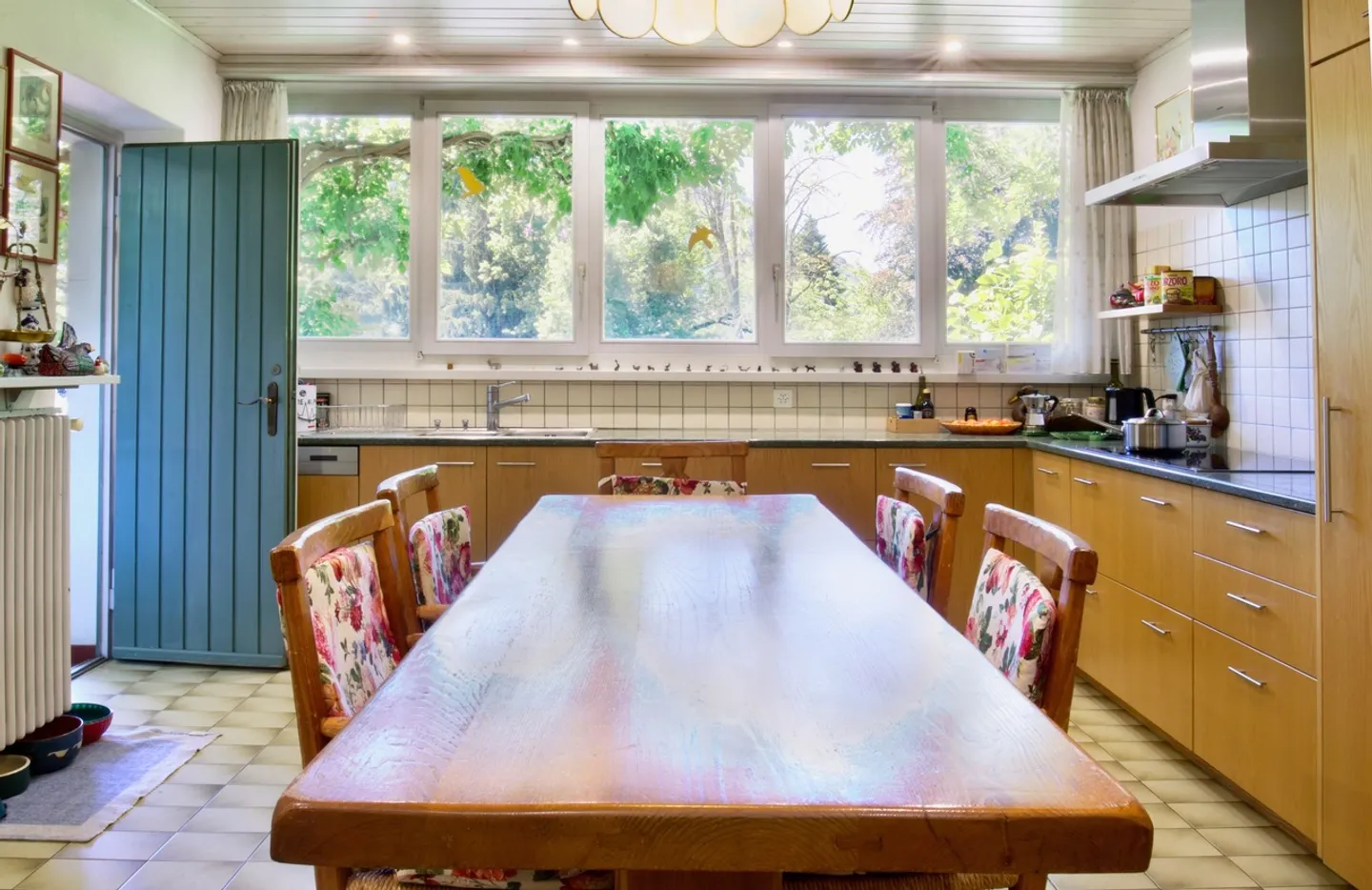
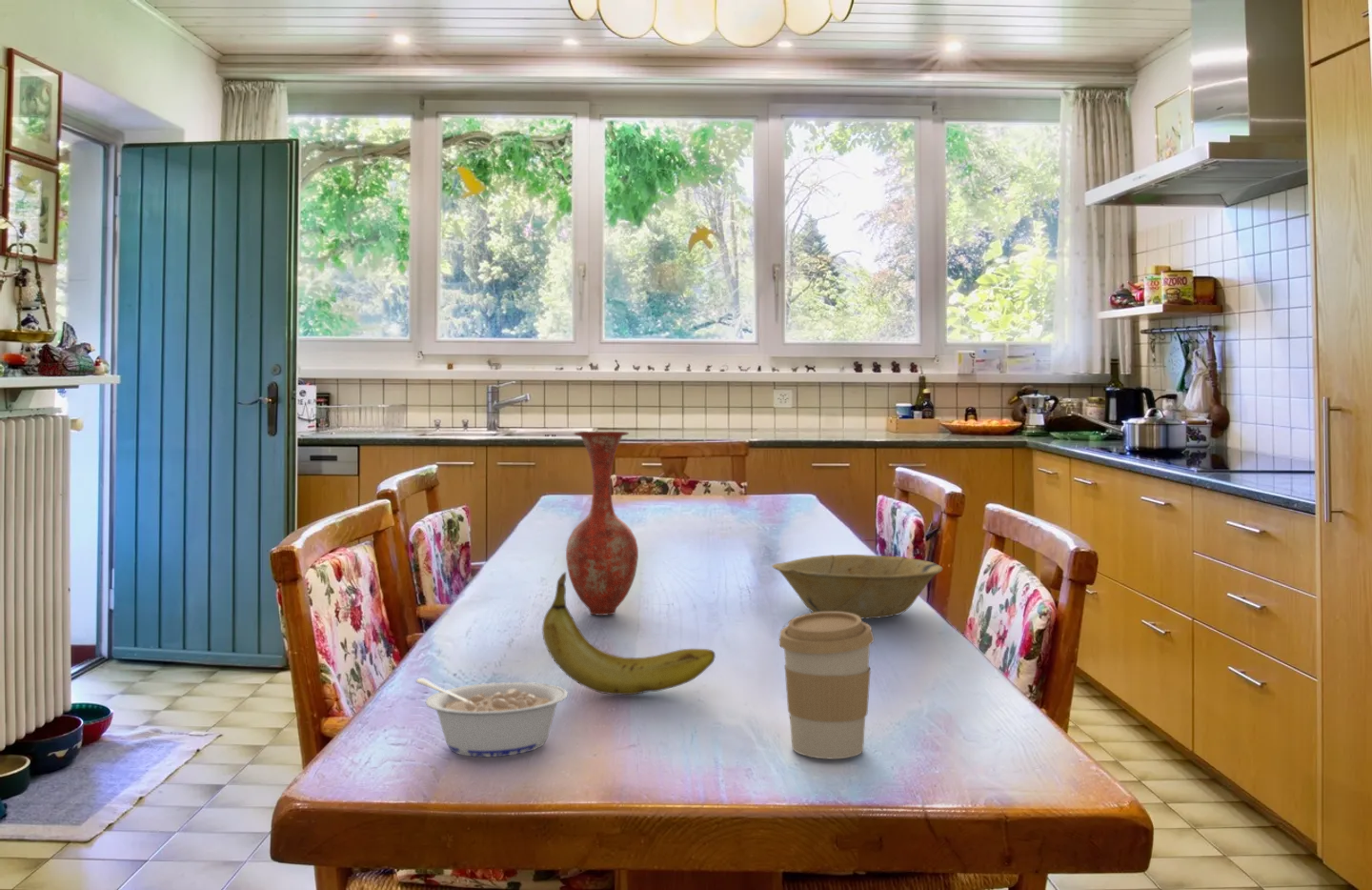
+ coffee cup [778,612,875,759]
+ fruit [541,571,716,696]
+ vase [565,431,639,617]
+ legume [415,677,569,758]
+ bowl [771,554,943,619]
